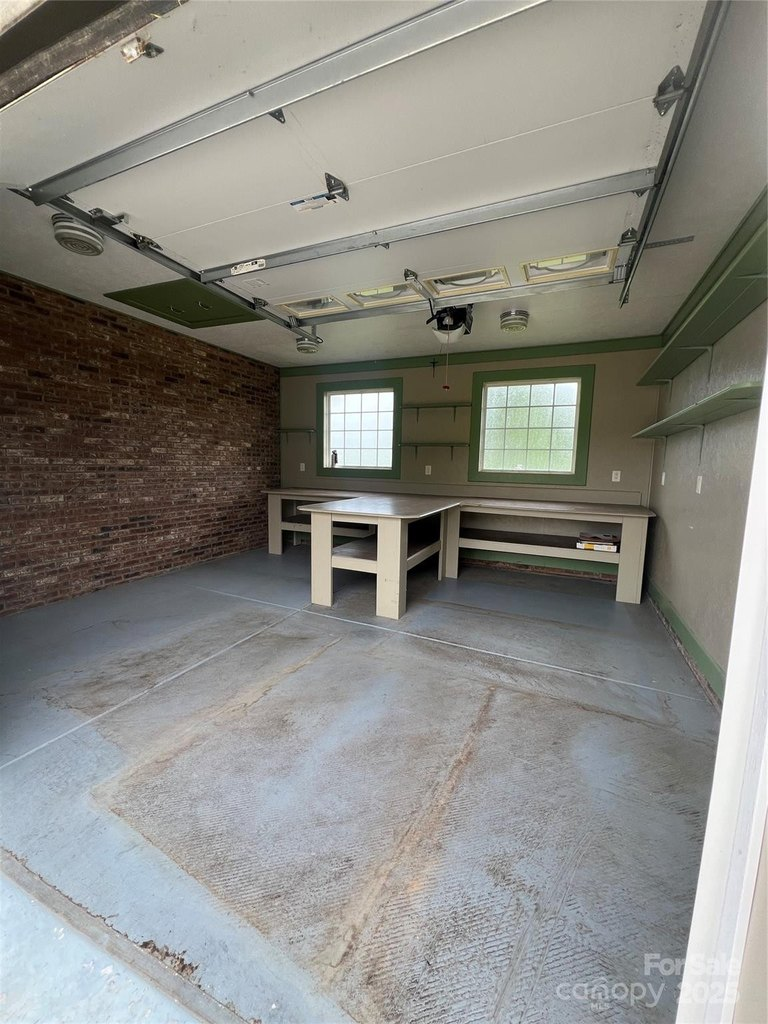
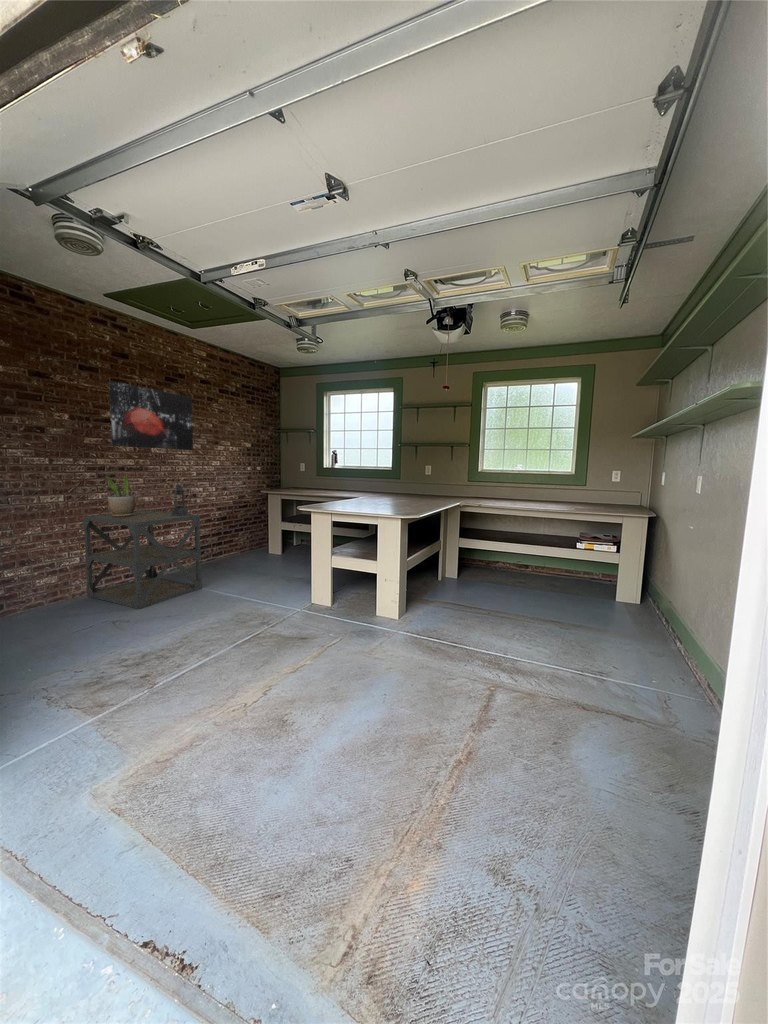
+ potted plant [107,474,136,517]
+ wall art [108,380,194,451]
+ shelving unit [82,509,203,610]
+ lantern [171,483,189,516]
